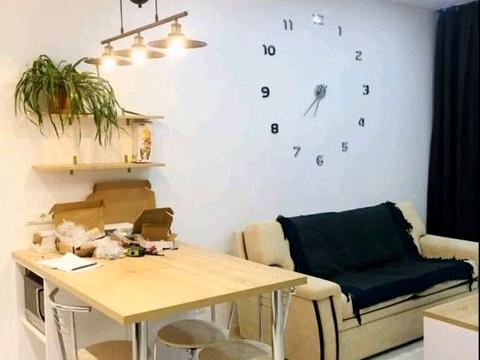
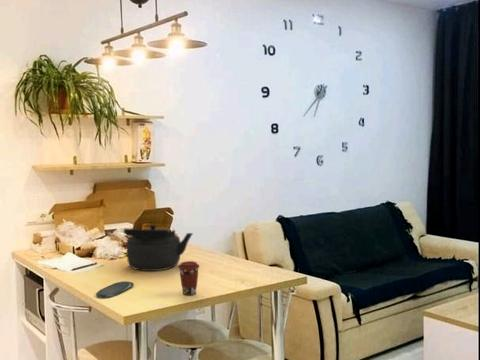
+ kettle [123,224,194,272]
+ coffee cup [177,260,201,296]
+ oval tray [95,280,135,299]
